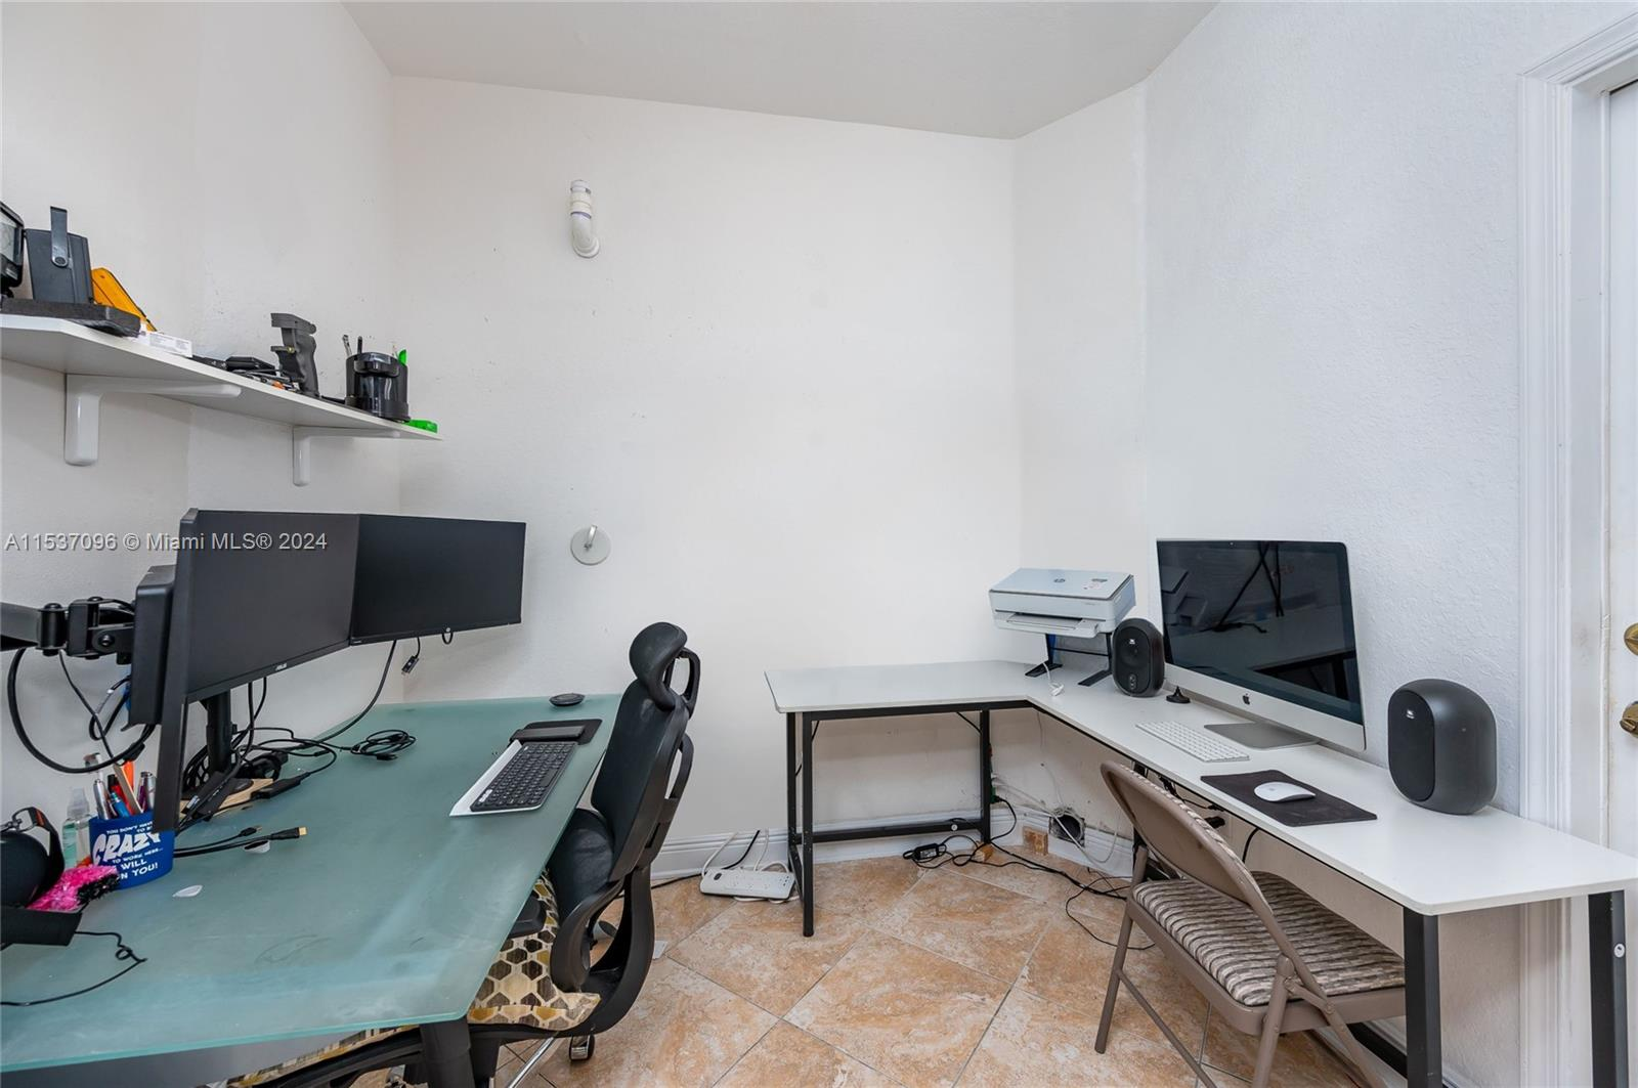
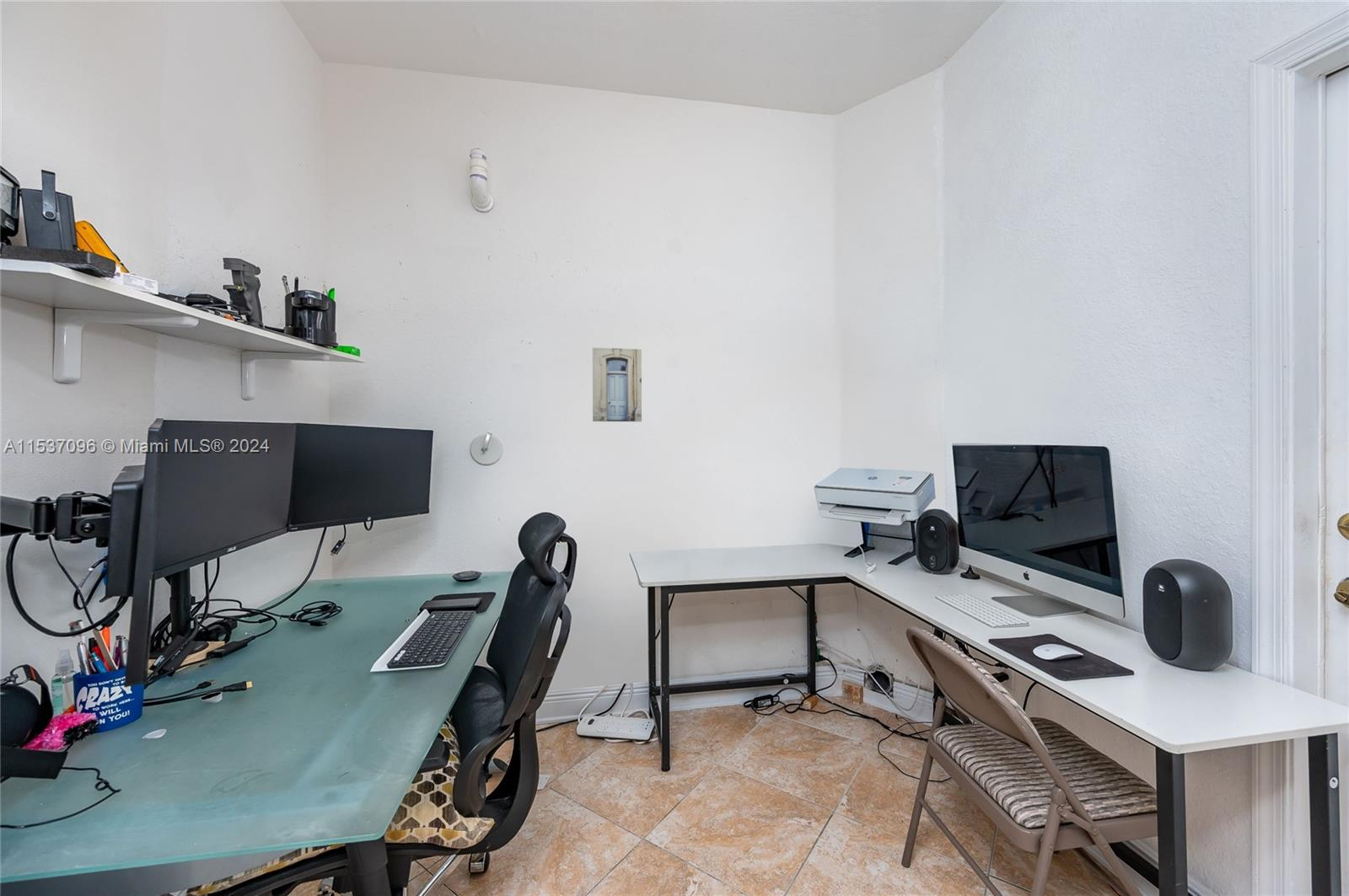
+ wall art [592,346,642,422]
